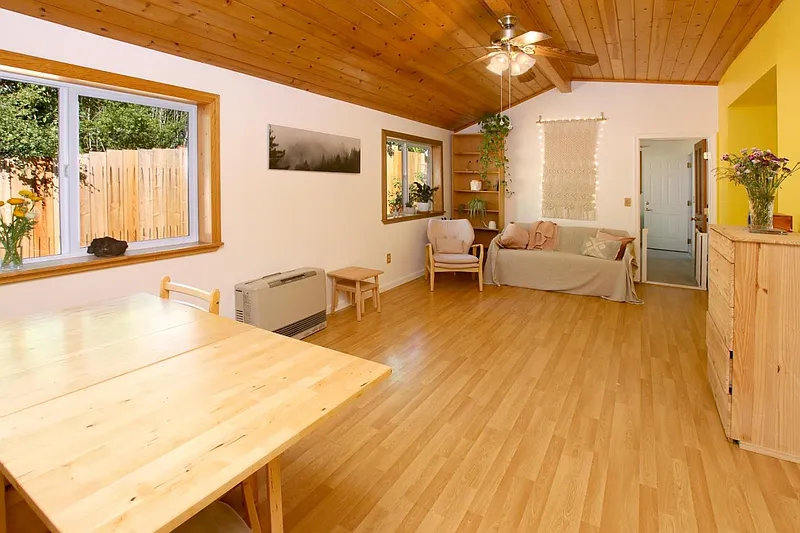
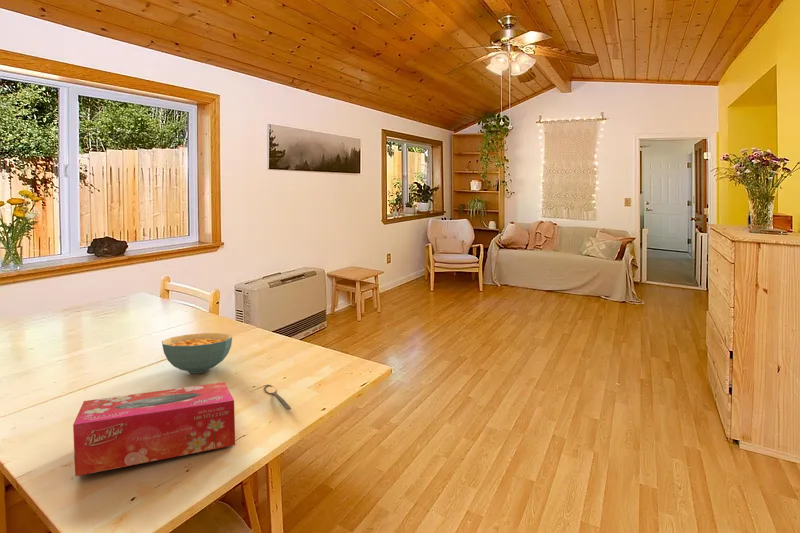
+ tissue box [72,381,236,477]
+ cereal bowl [161,332,233,374]
+ spoon [263,384,292,411]
